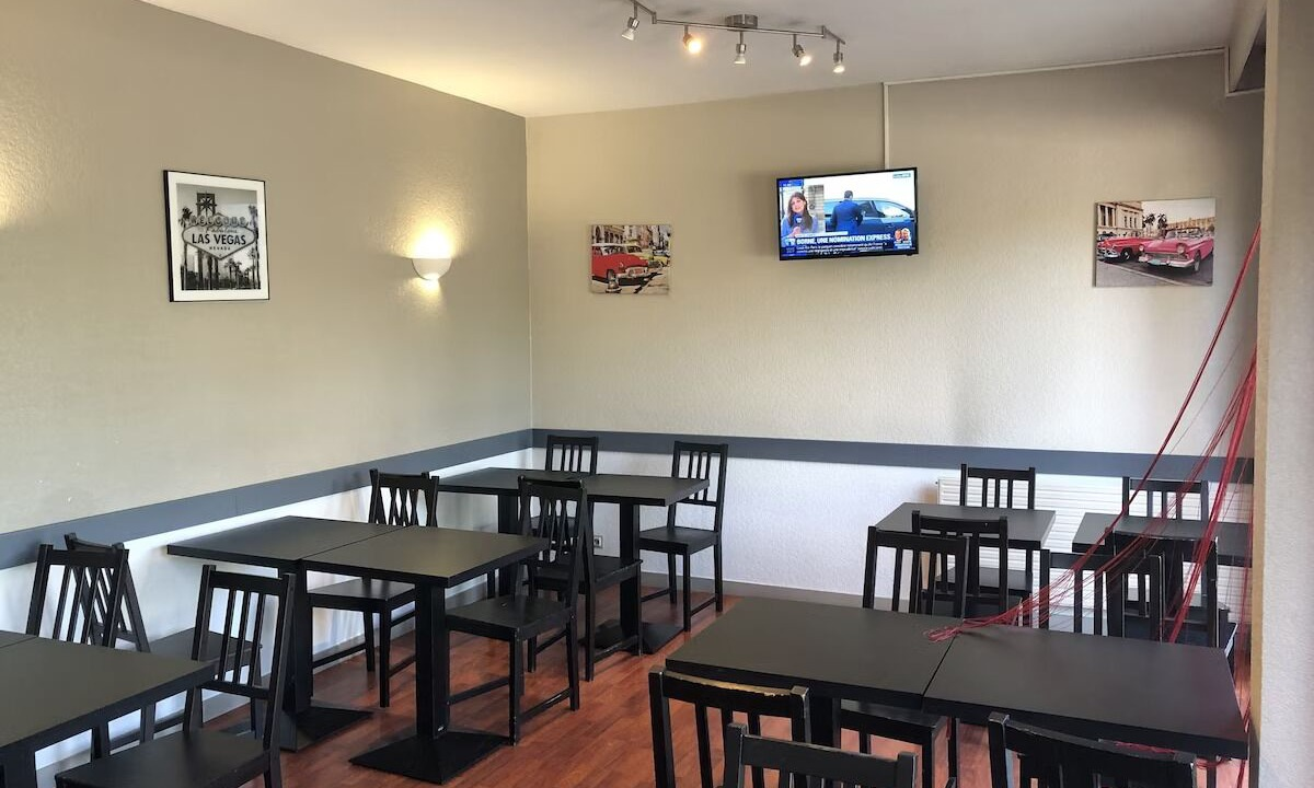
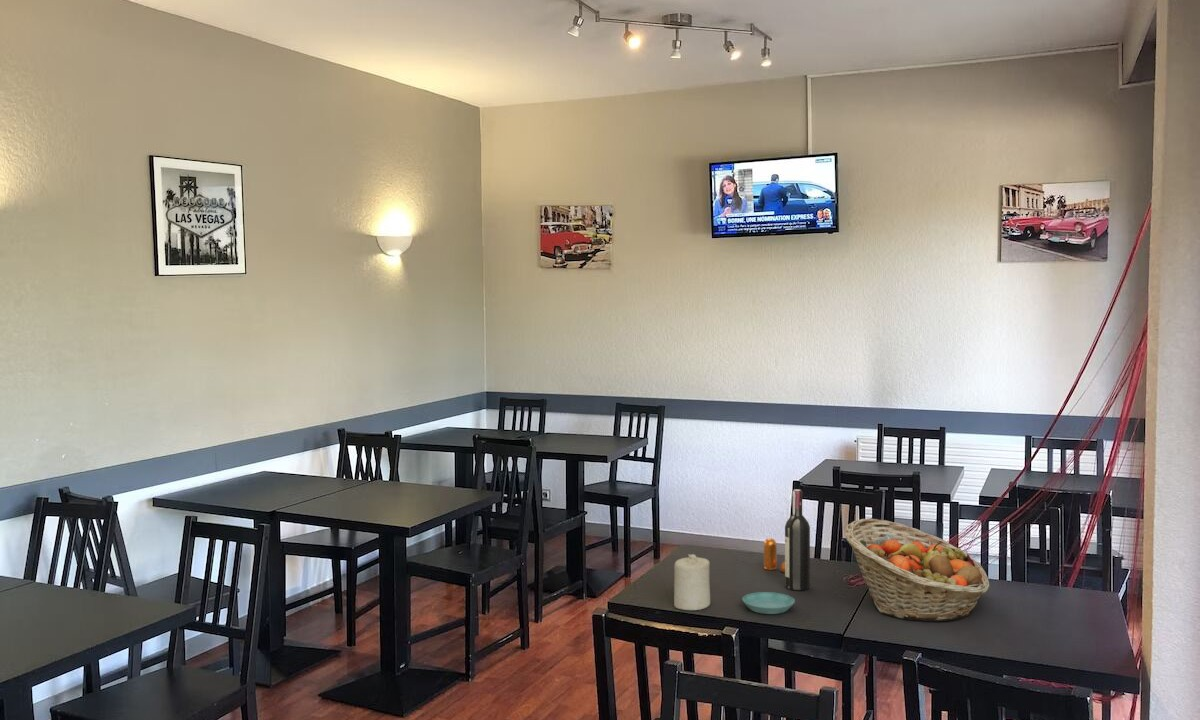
+ pepper shaker [763,537,785,573]
+ candle [673,553,711,611]
+ saucer [741,591,796,615]
+ fruit basket [844,518,990,622]
+ wine bottle [784,488,811,592]
